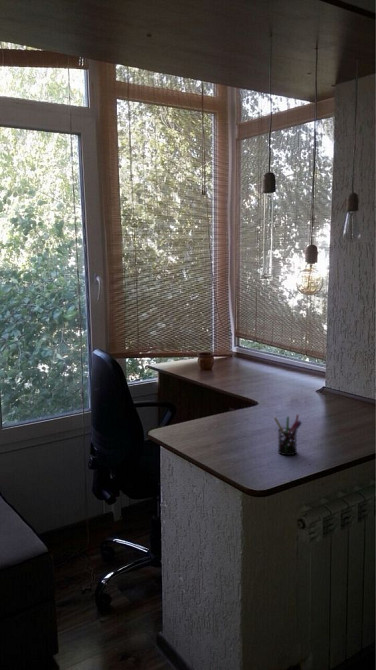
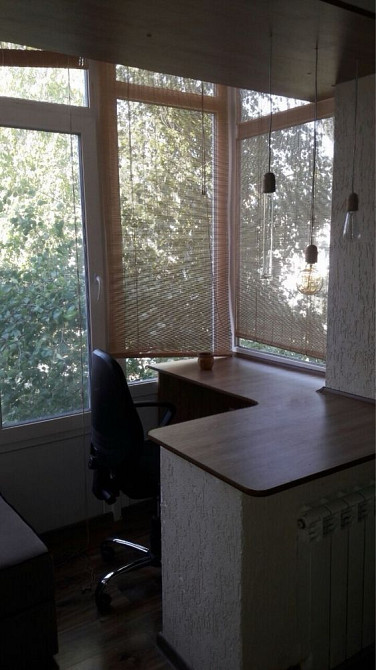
- pen holder [273,414,303,456]
